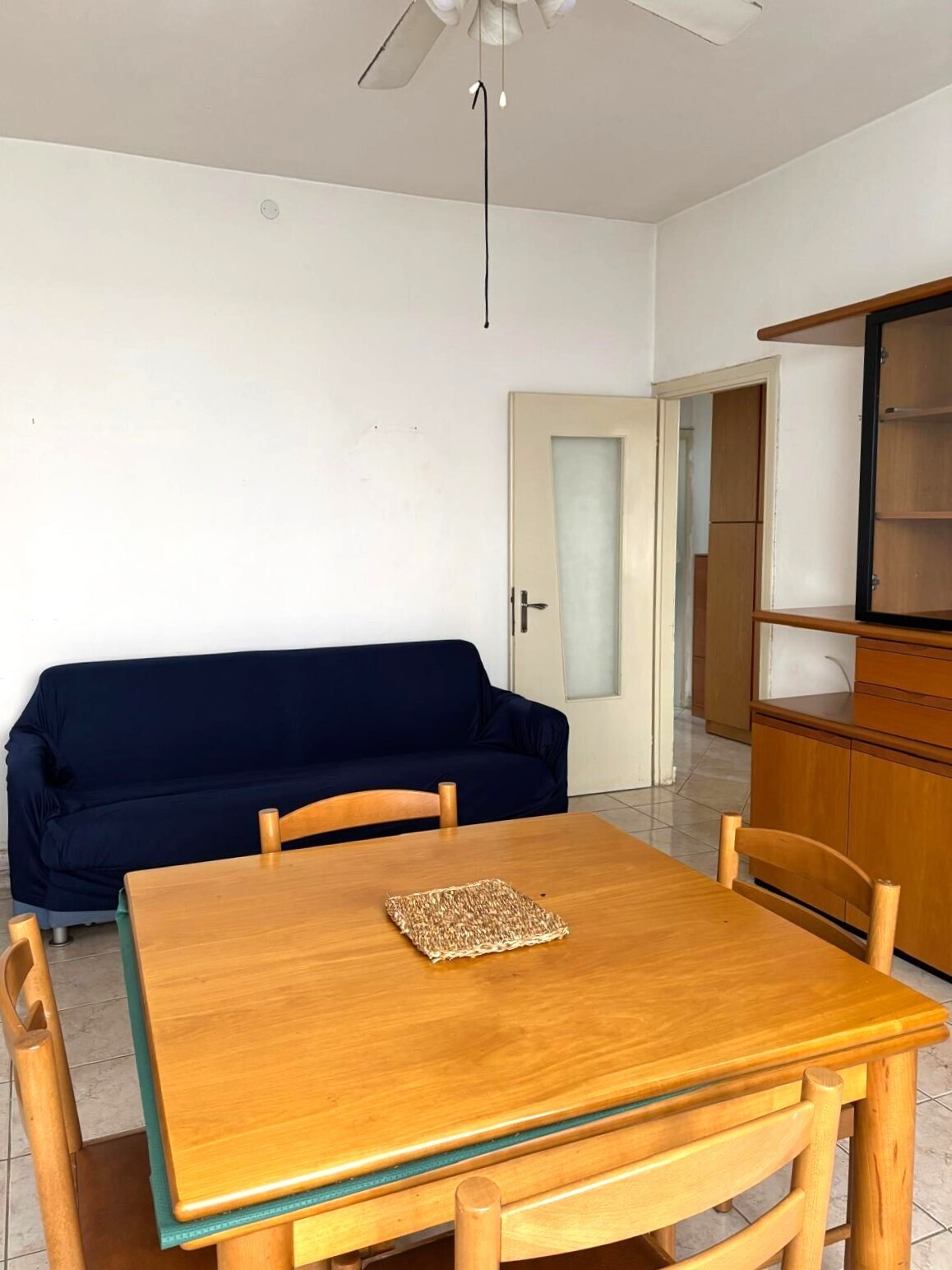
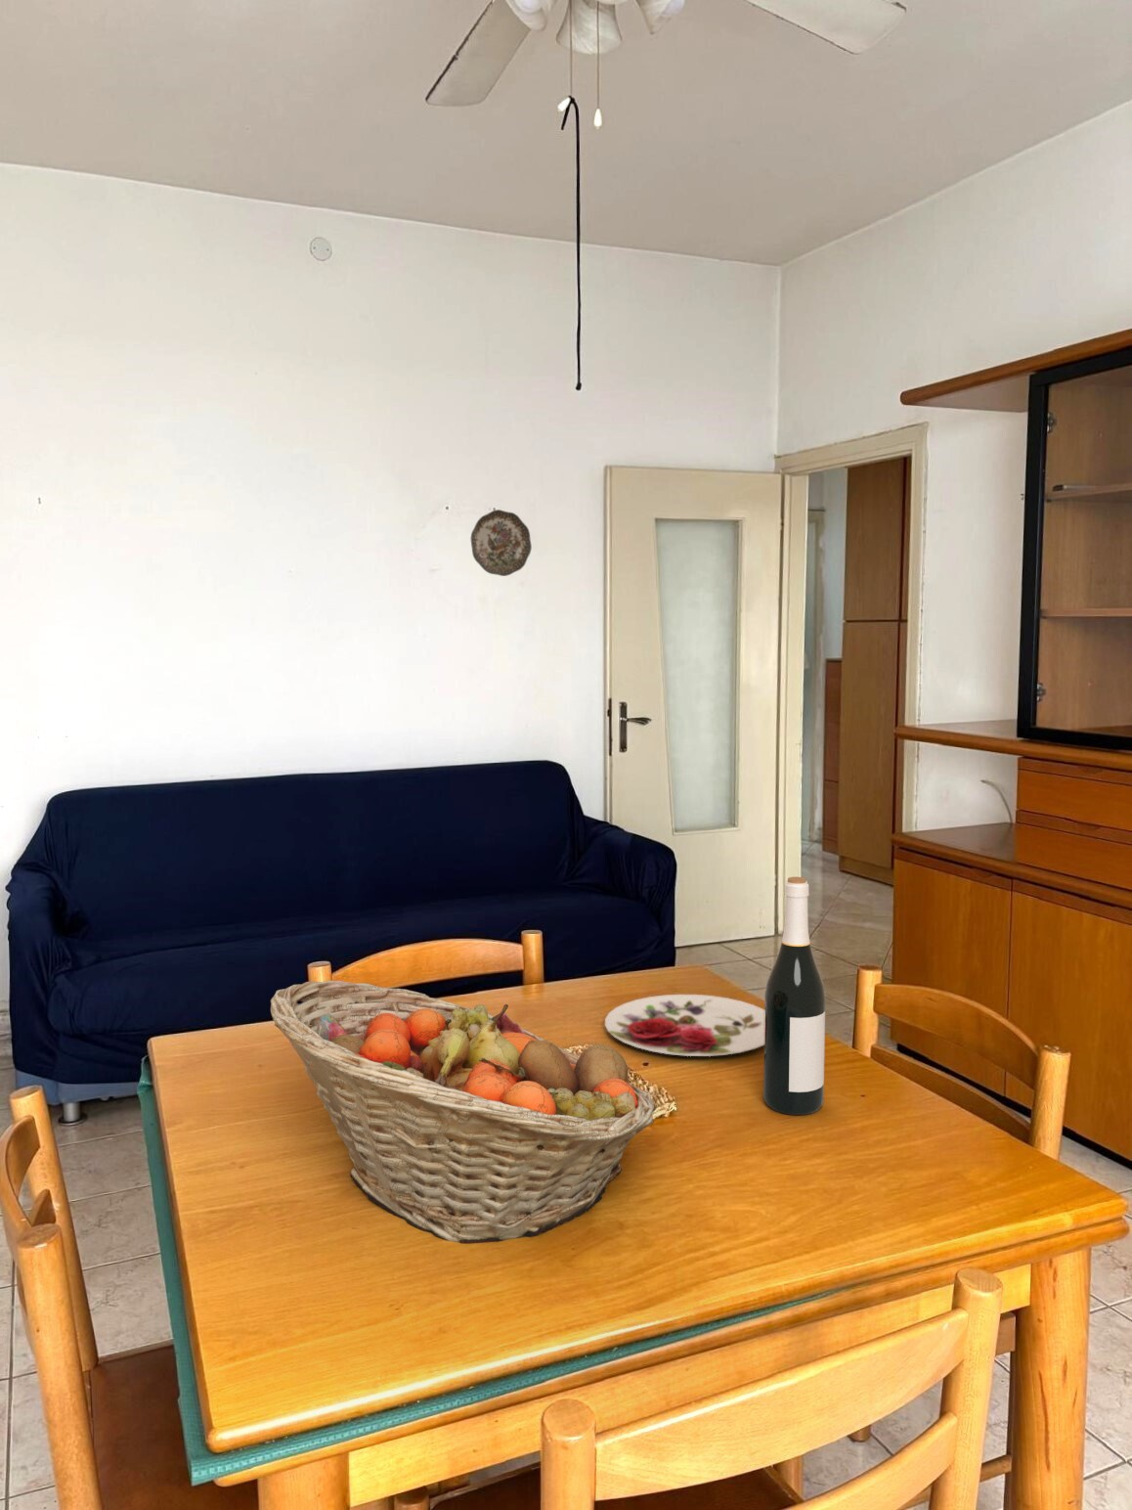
+ decorative plate [470,509,533,577]
+ wine bottle [762,876,826,1116]
+ fruit basket [270,980,656,1244]
+ plate [604,994,765,1057]
